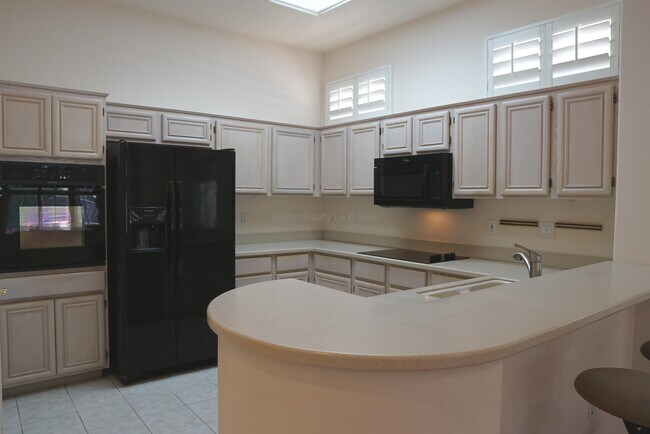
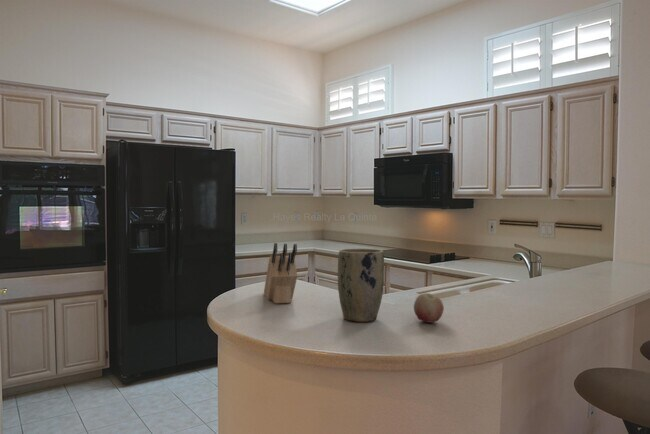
+ plant pot [337,248,385,323]
+ knife block [263,242,298,304]
+ fruit [413,292,445,324]
